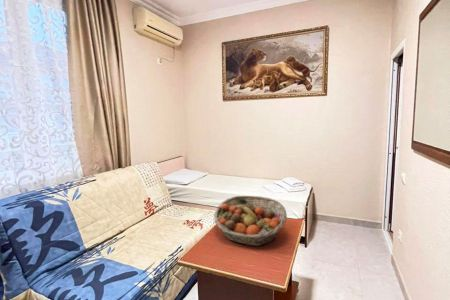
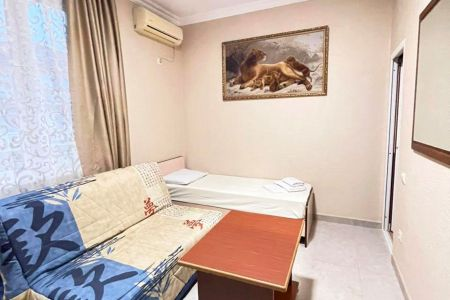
- fruit basket [213,195,288,247]
